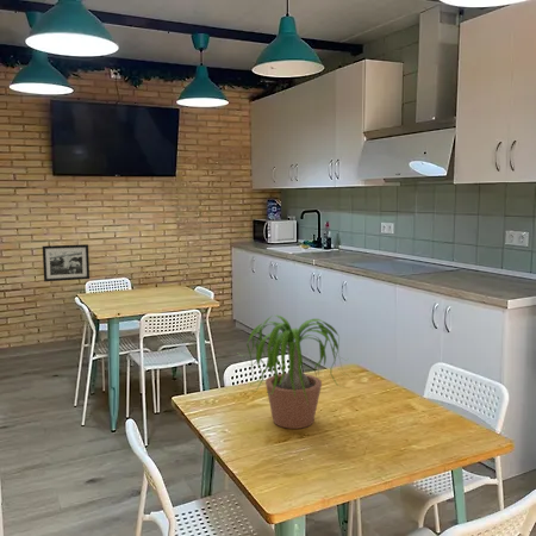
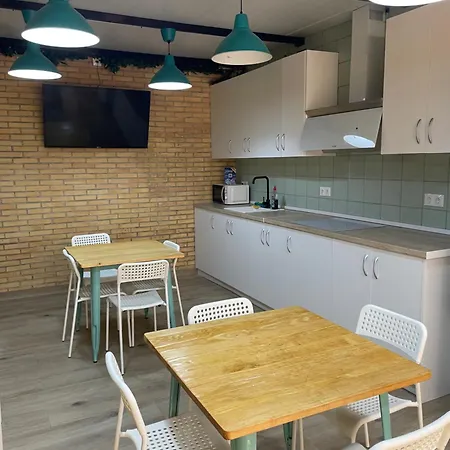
- picture frame [42,243,91,282]
- potted plant [238,314,351,430]
